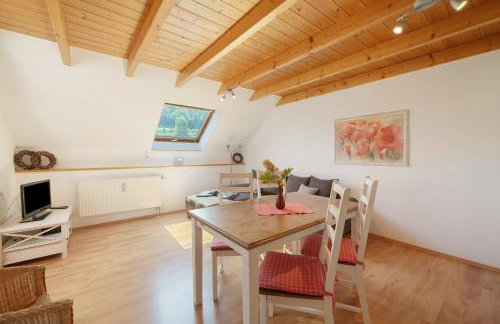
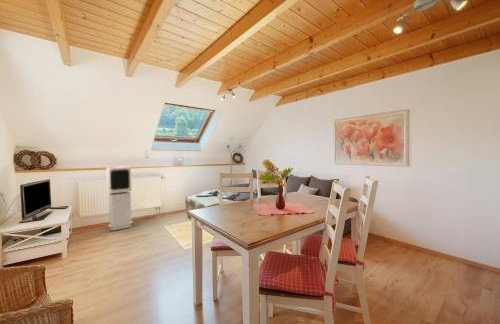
+ air purifier [106,166,134,232]
